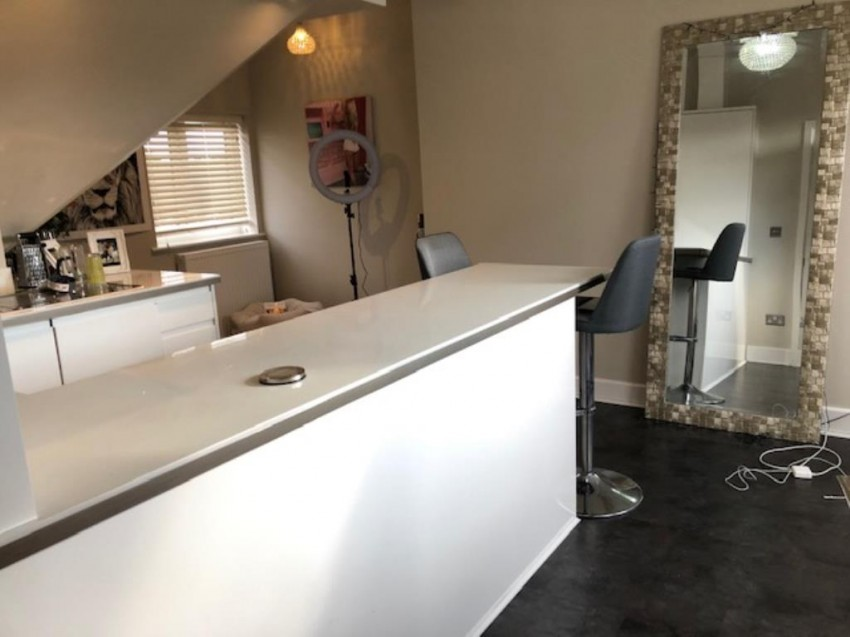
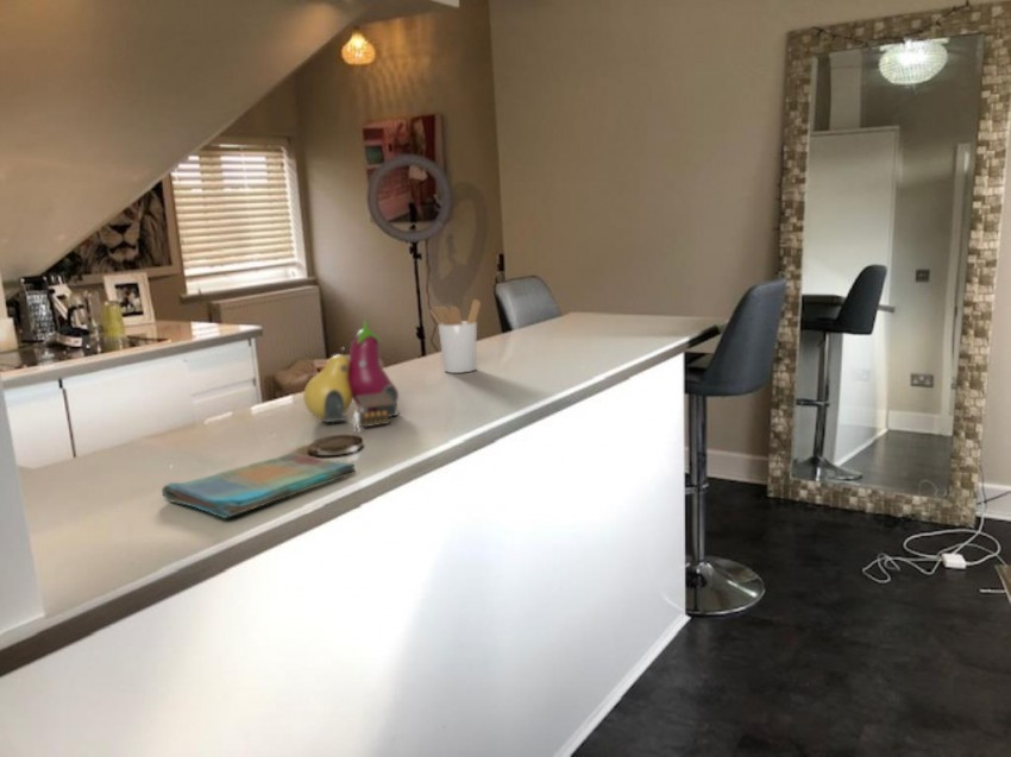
+ utensil holder [428,298,482,374]
+ dish towel [161,452,357,519]
+ fruit [302,320,402,433]
